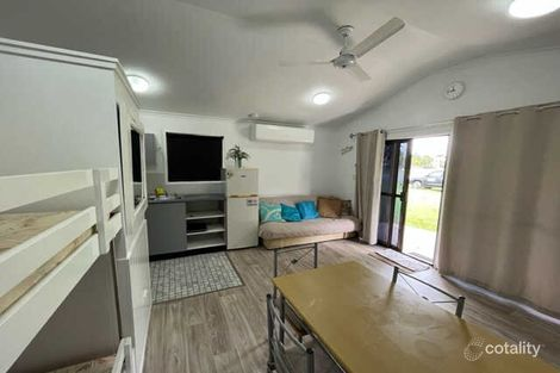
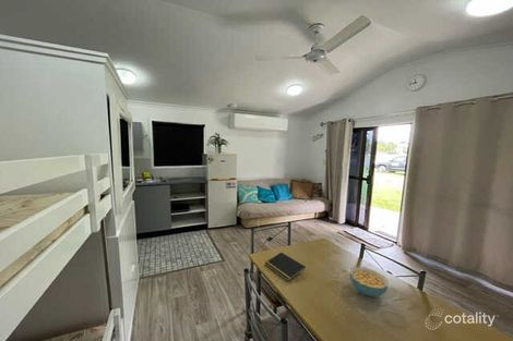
+ cereal bowl [349,266,390,297]
+ notepad [264,252,307,282]
